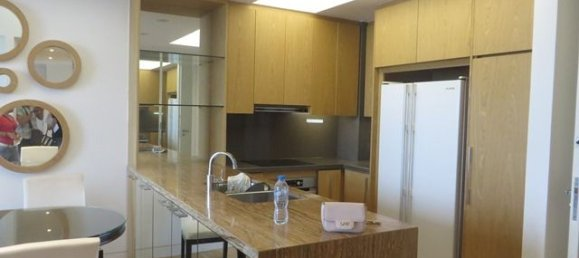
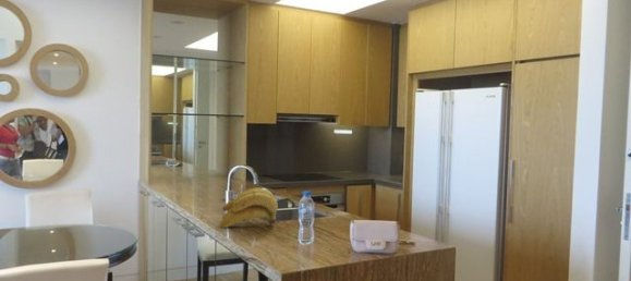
+ banana bunch [219,187,279,229]
